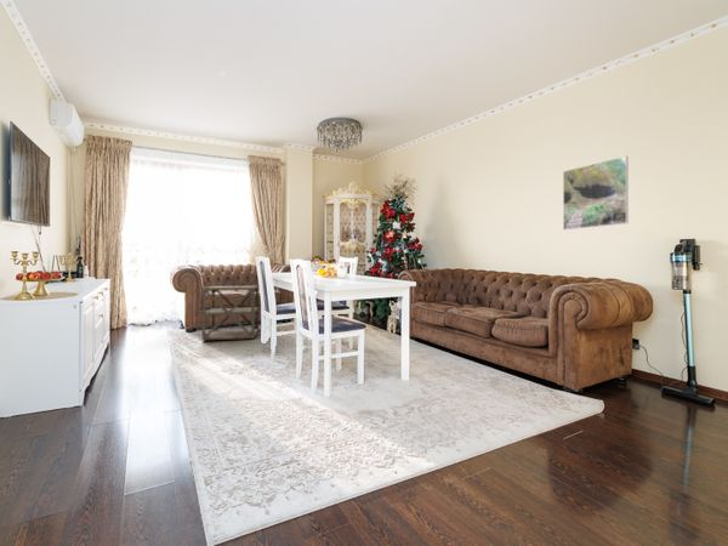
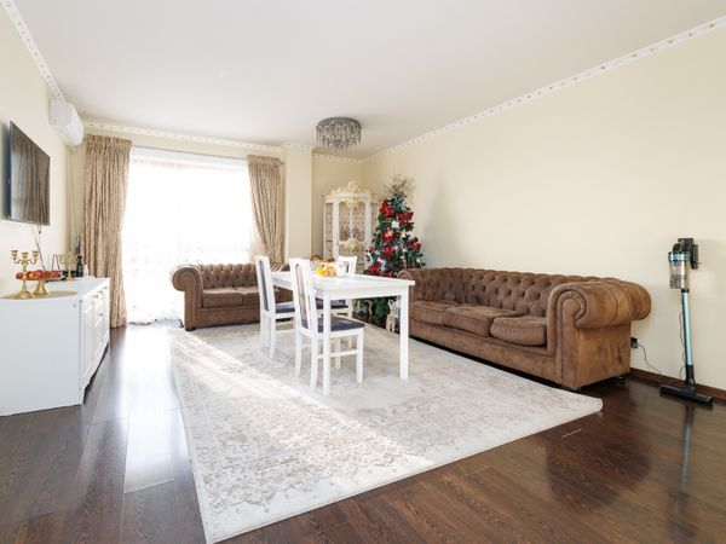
- side table [201,284,260,341]
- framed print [562,155,630,231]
